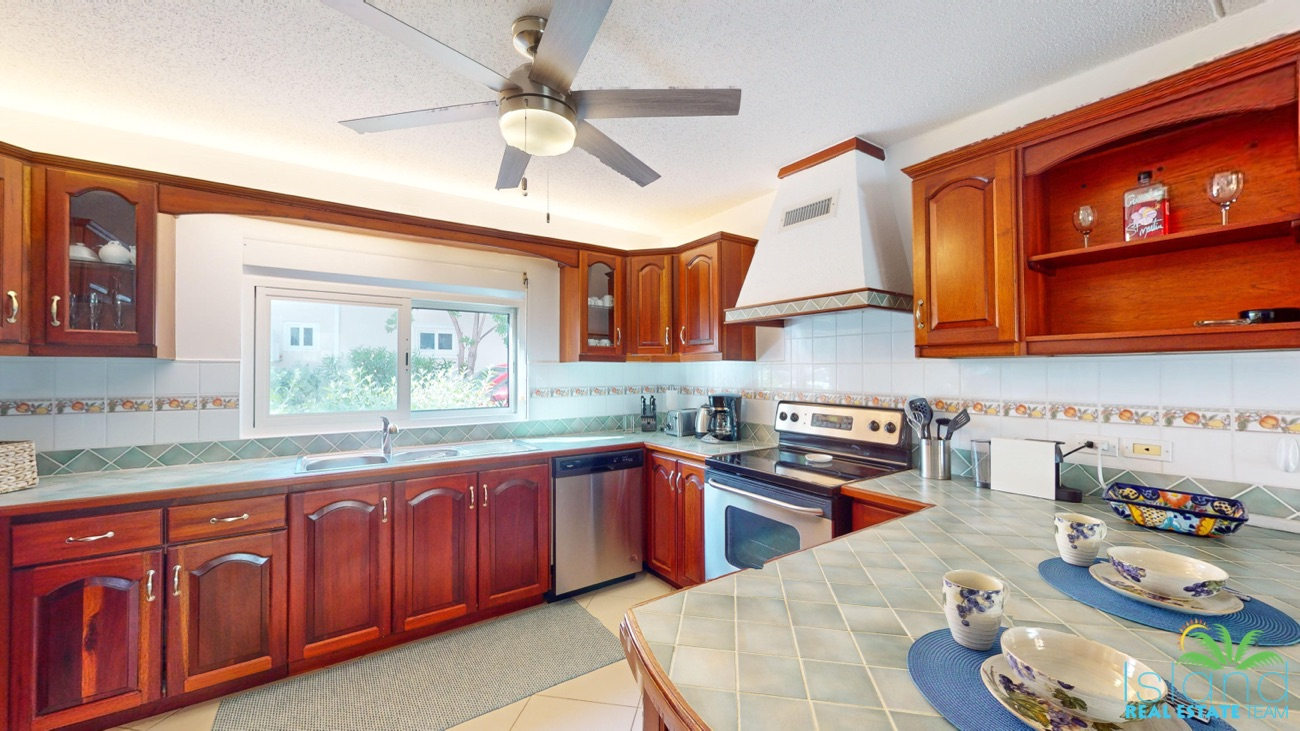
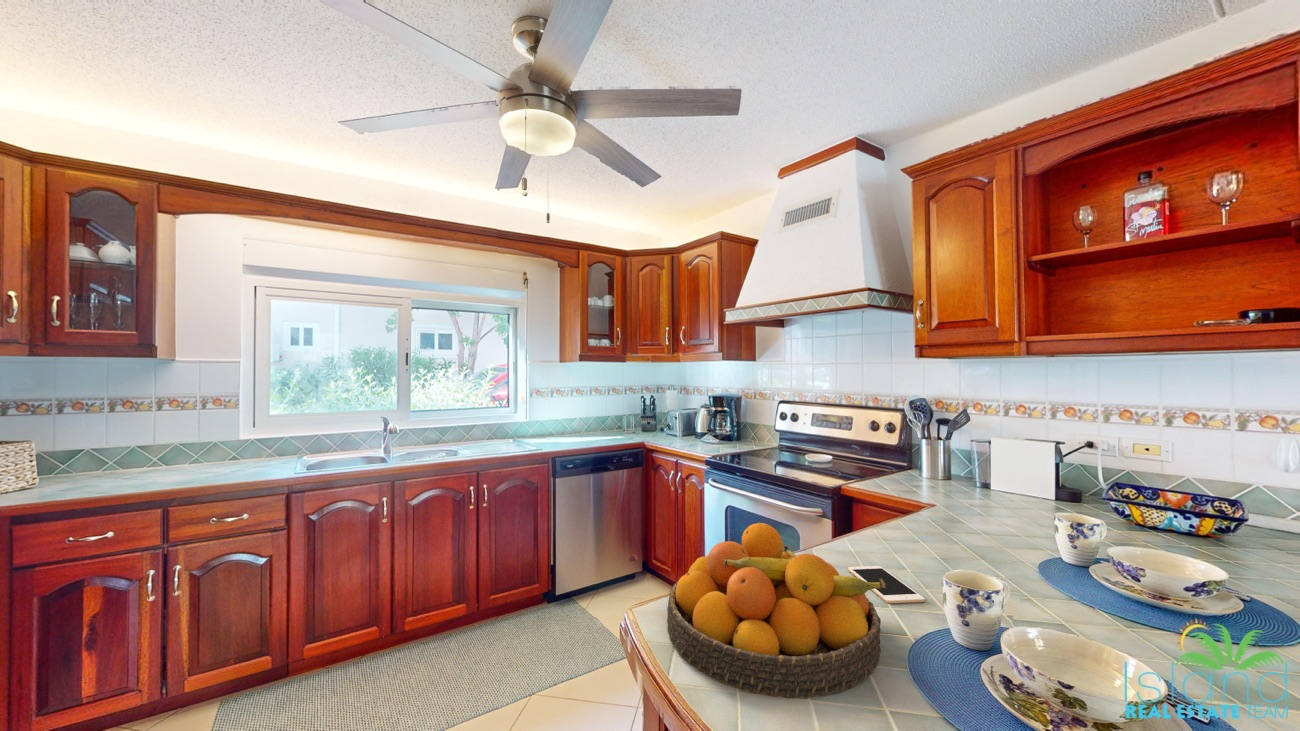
+ cell phone [847,565,926,604]
+ fruit bowl [666,522,886,699]
